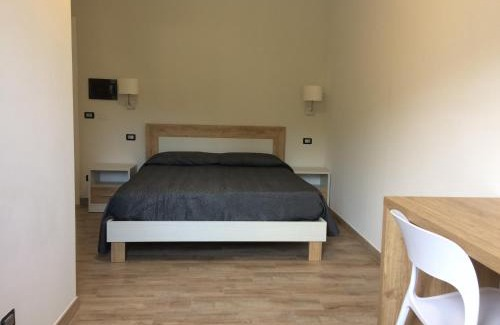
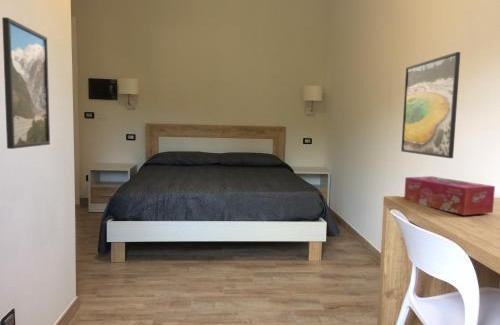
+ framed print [400,51,461,159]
+ tissue box [403,175,496,216]
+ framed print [1,16,51,150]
